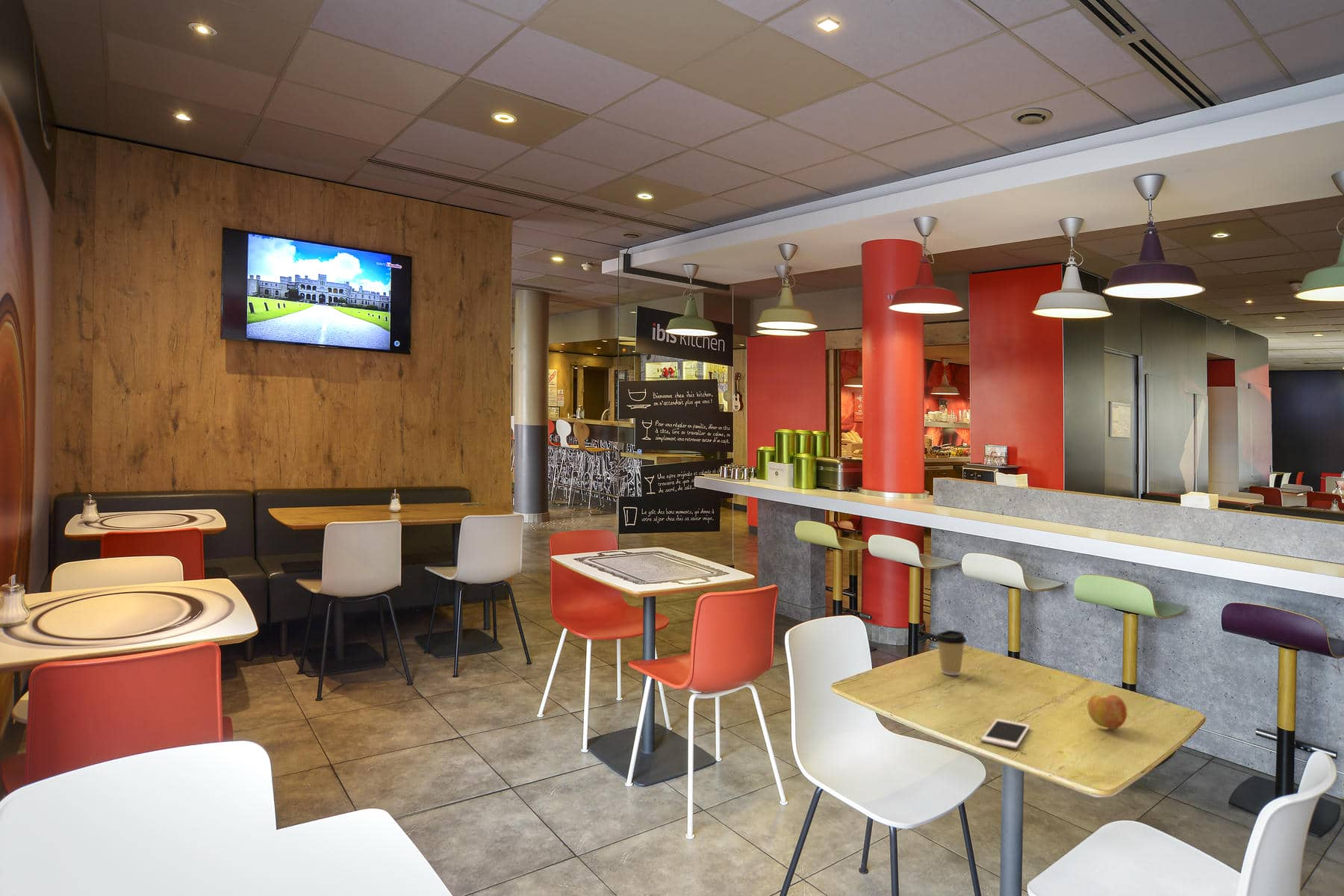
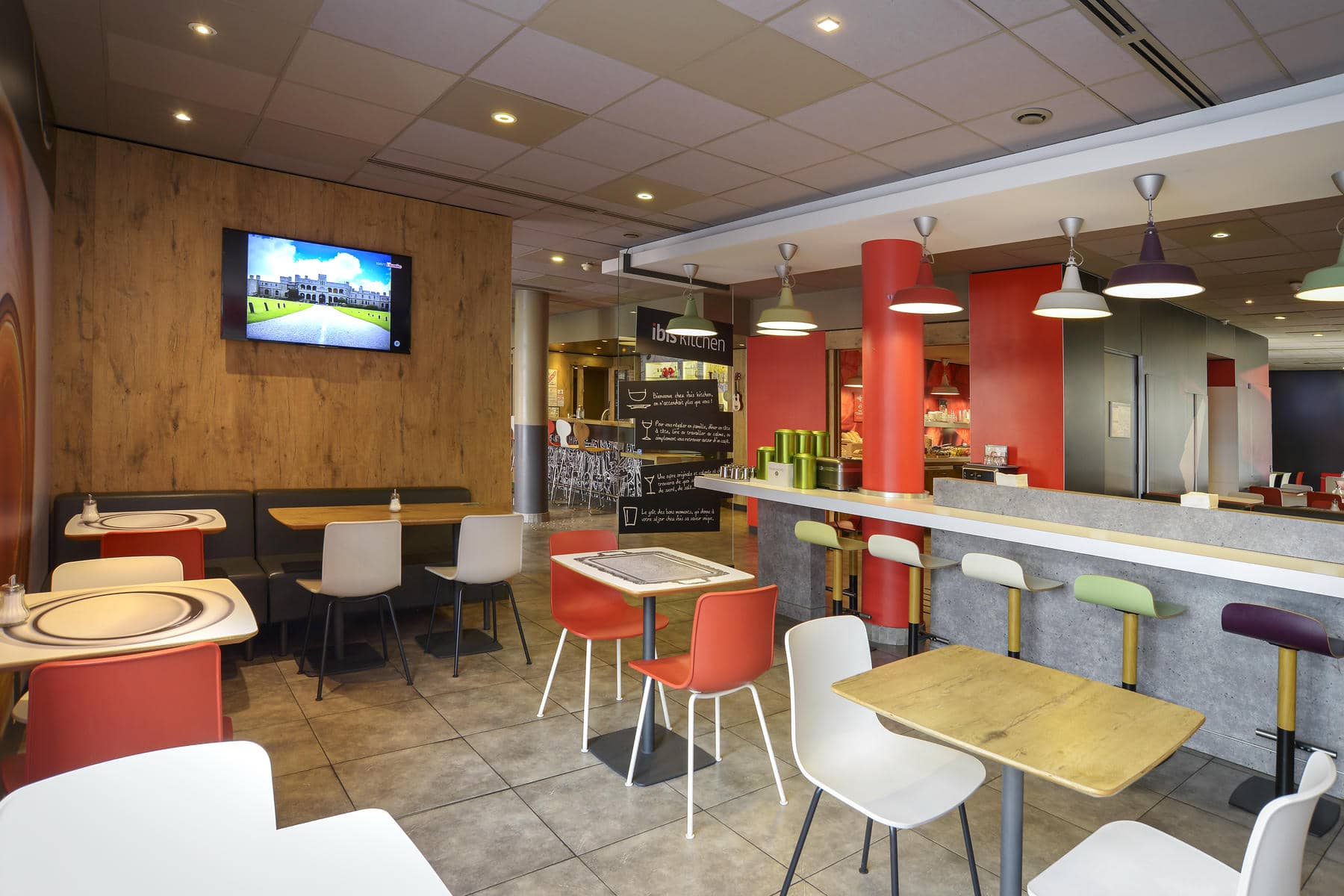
- coffee cup [934,629,968,676]
- cell phone [980,718,1030,749]
- fruit [1086,694,1127,729]
